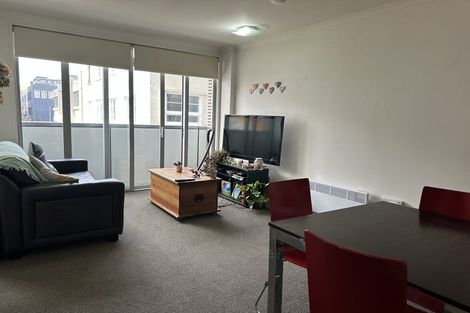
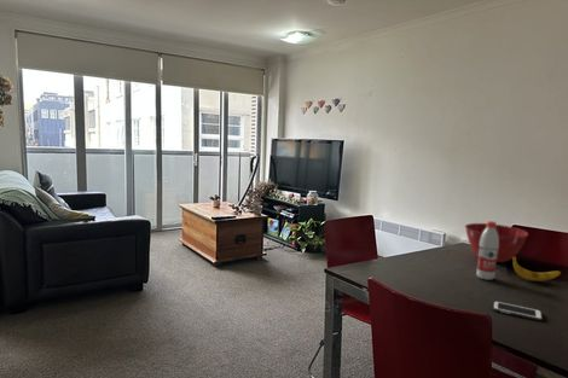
+ mixing bowl [464,222,529,263]
+ cell phone [492,300,544,321]
+ banana [511,255,562,283]
+ water bottle [475,220,498,281]
